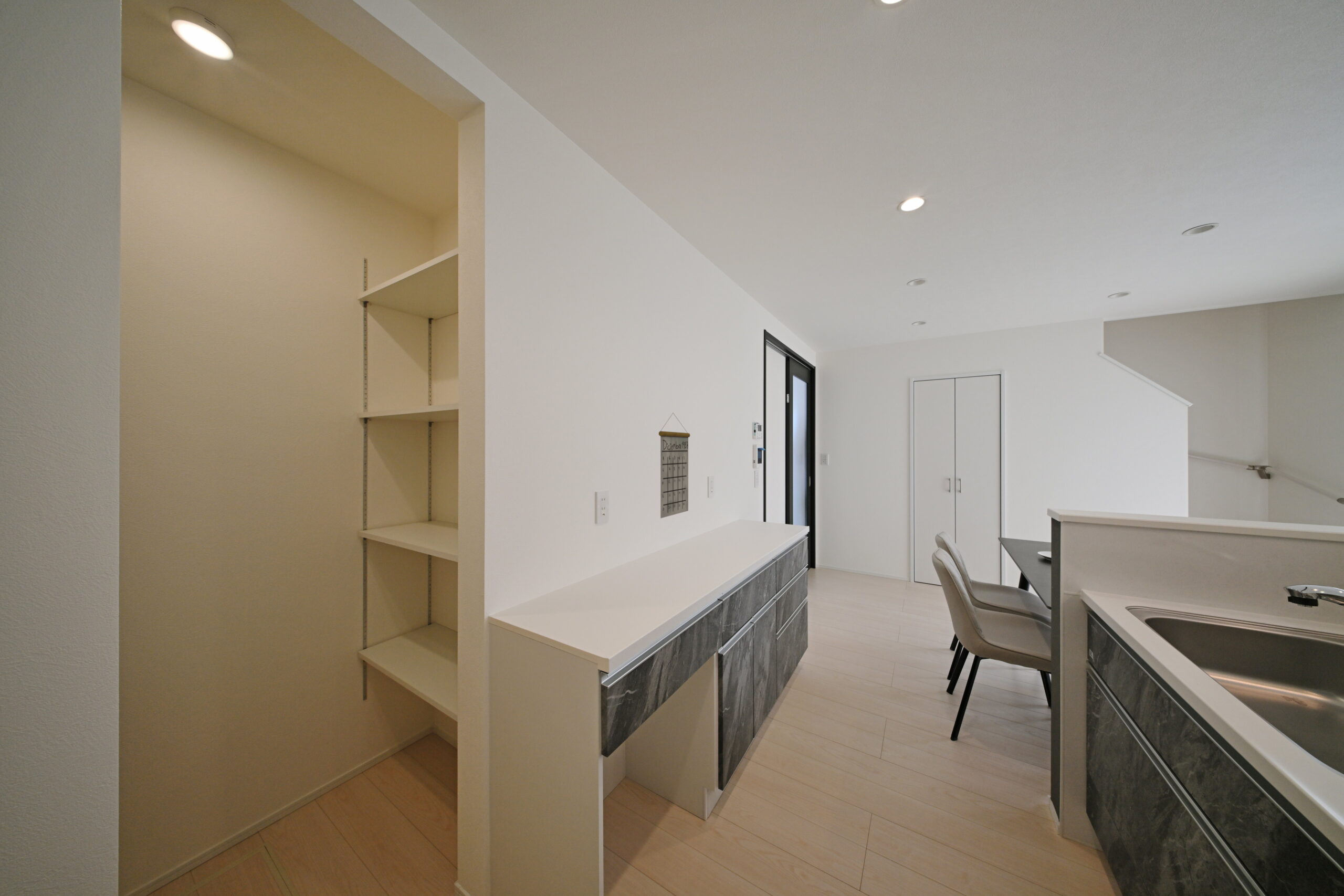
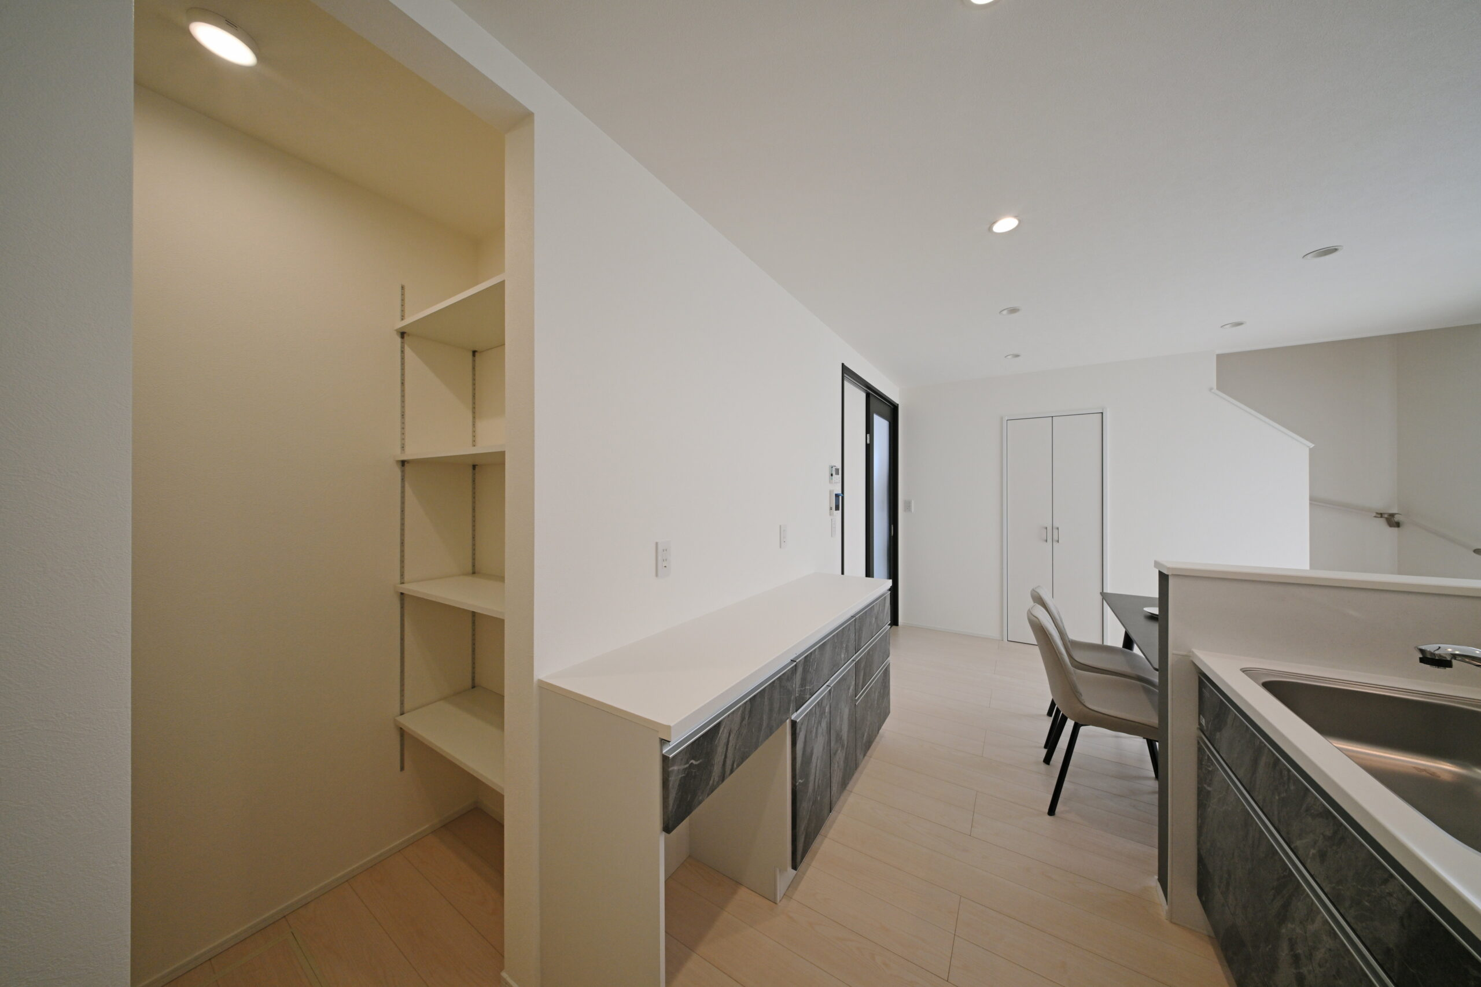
- calendar [658,413,691,519]
